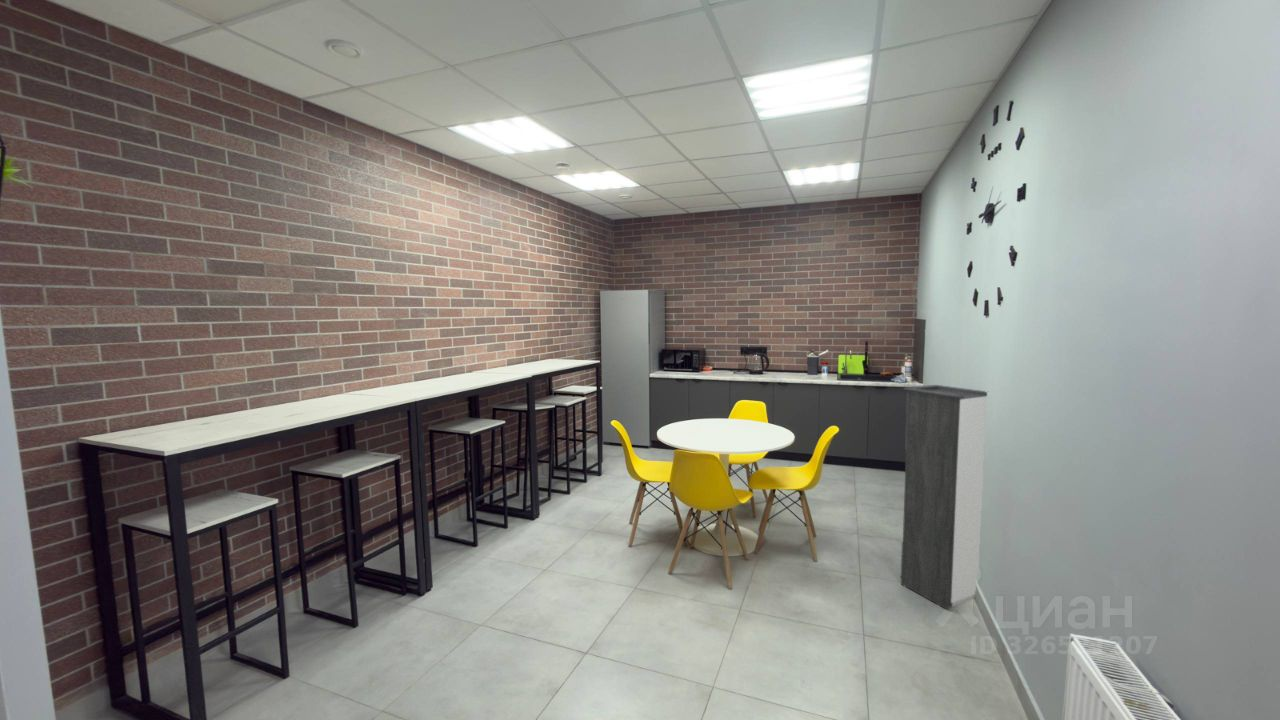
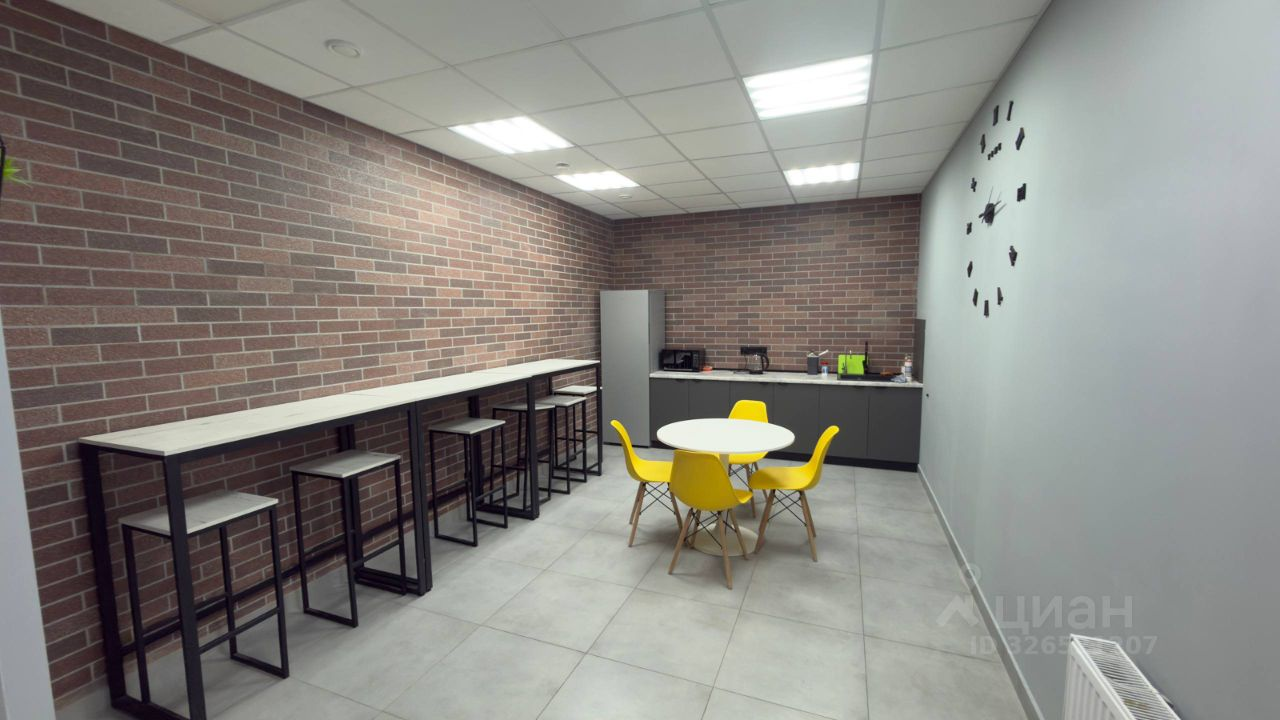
- storage cabinet [899,384,988,610]
